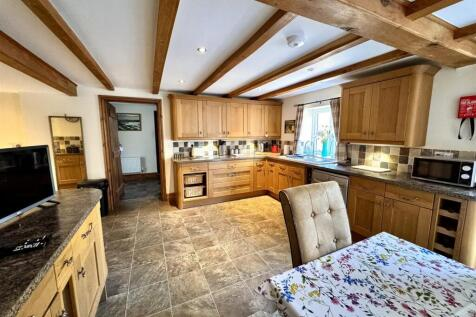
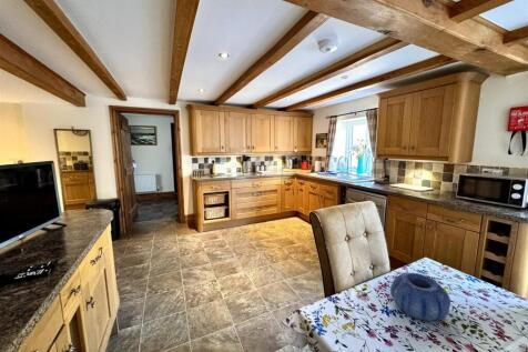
+ decorative bowl [389,271,451,322]
